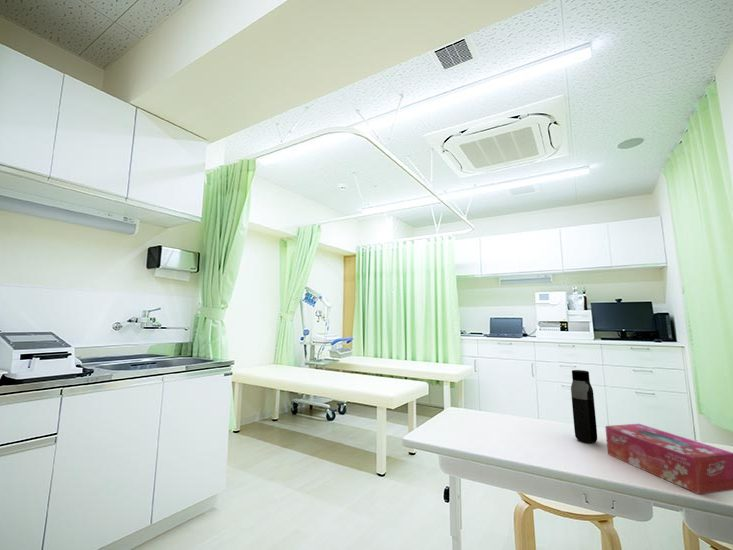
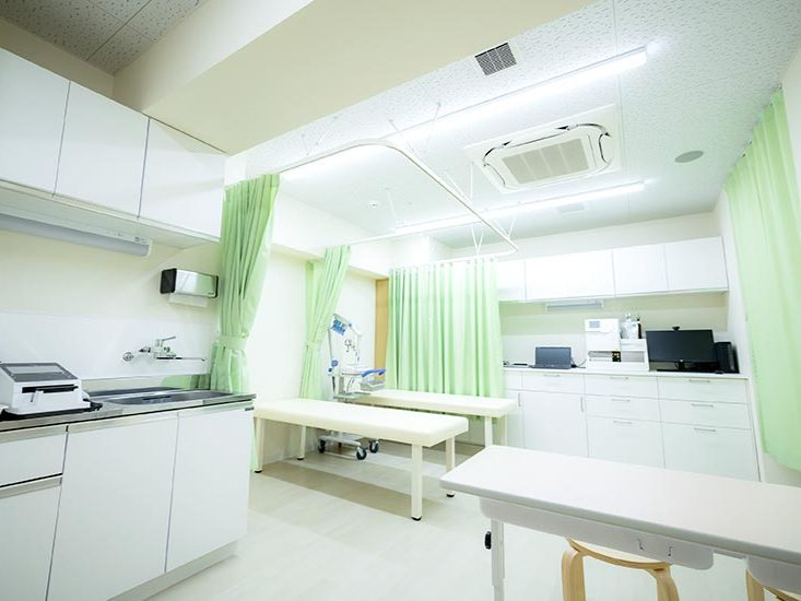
- tissue box [604,423,733,495]
- water bottle [570,369,598,444]
